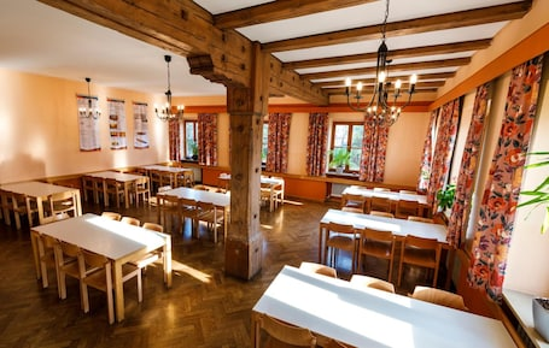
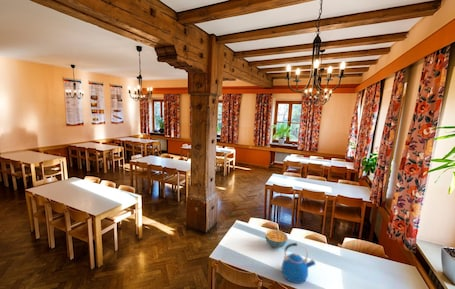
+ cereal bowl [264,228,289,249]
+ kettle [281,242,317,284]
